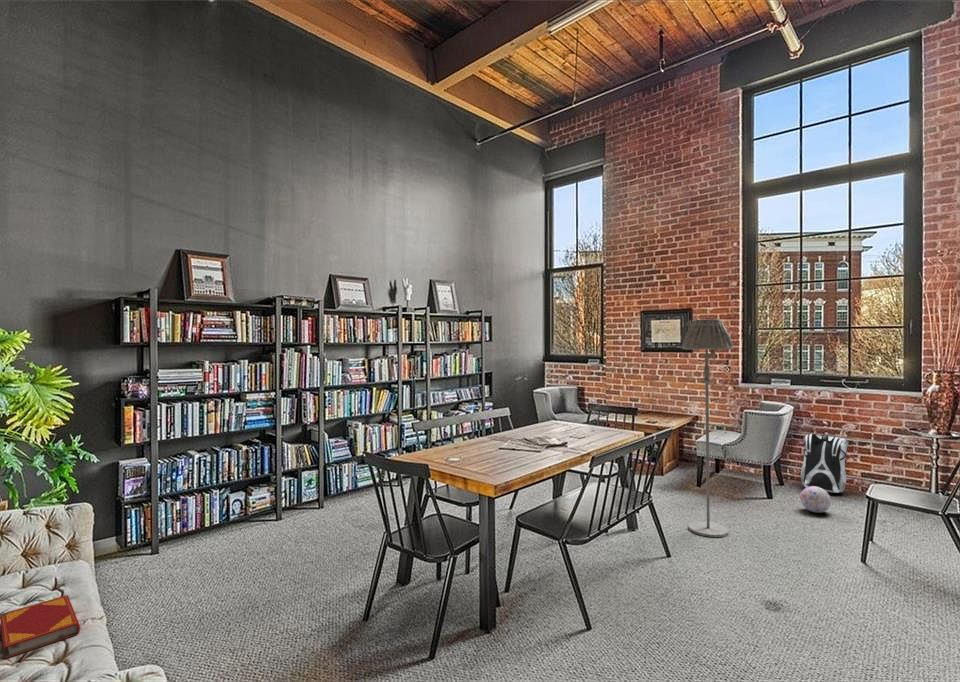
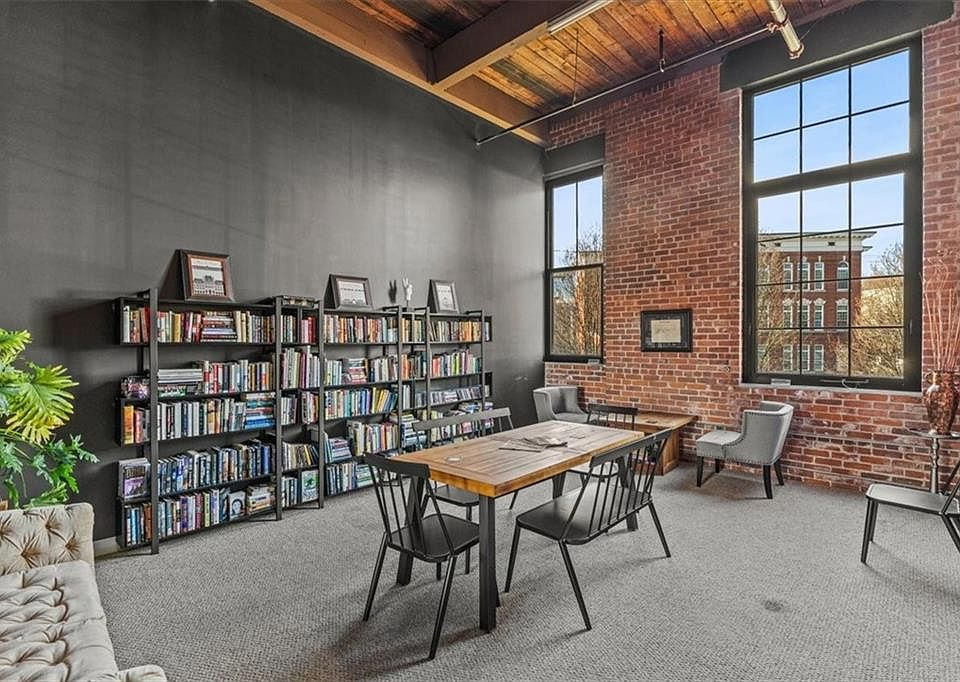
- backpack [800,432,850,494]
- floor lamp [681,318,734,538]
- hardback book [0,594,81,660]
- decorative ball [799,486,832,514]
